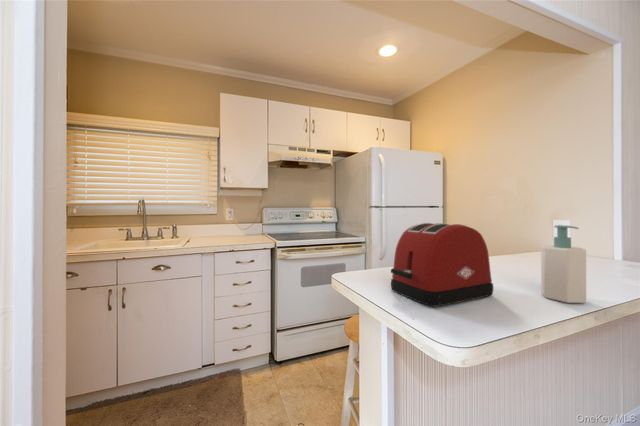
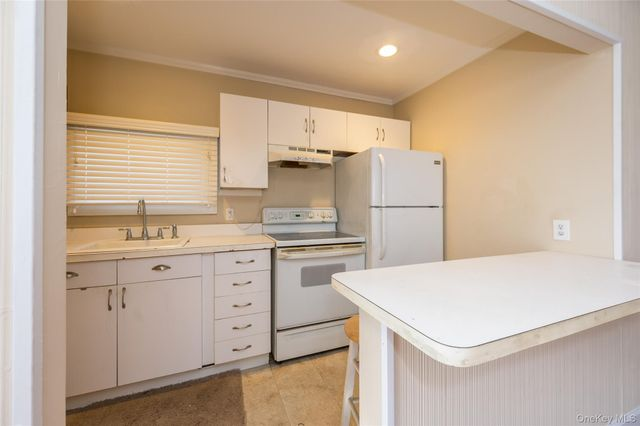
- soap bottle [540,224,587,304]
- toaster [390,222,494,307]
